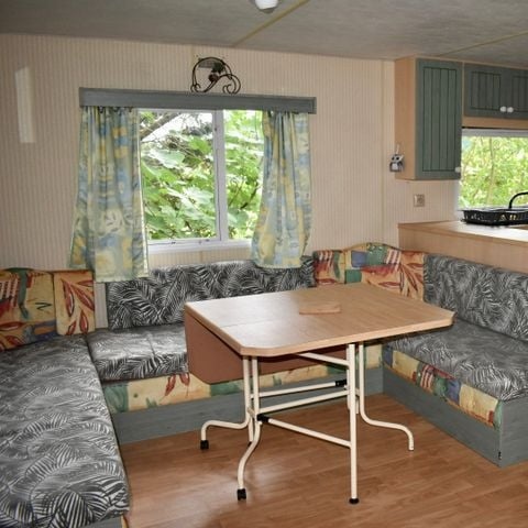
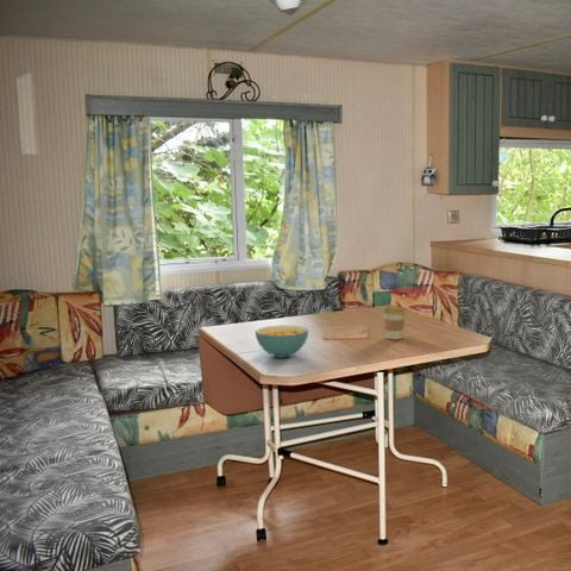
+ coffee cup [382,305,407,340]
+ cereal bowl [253,324,309,359]
